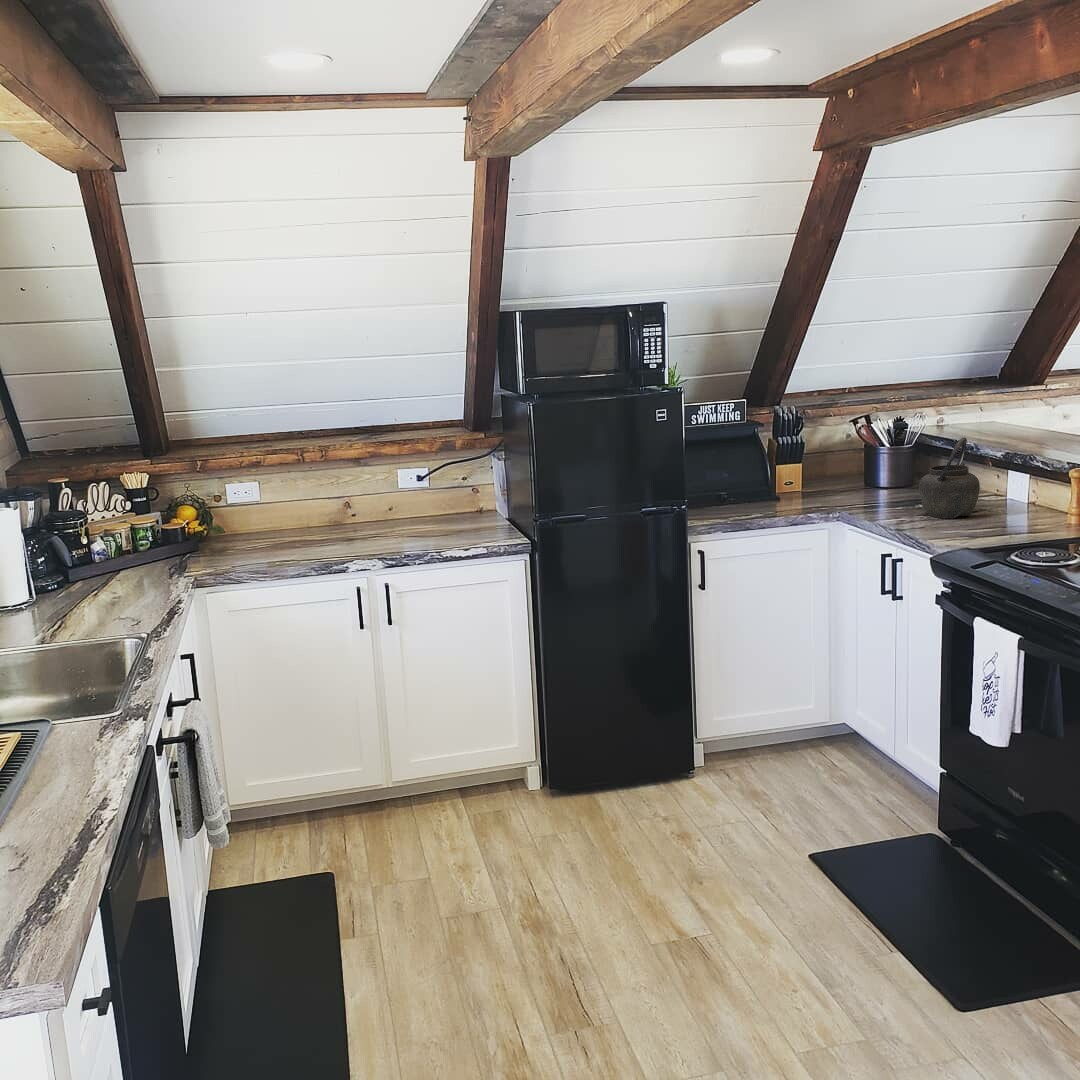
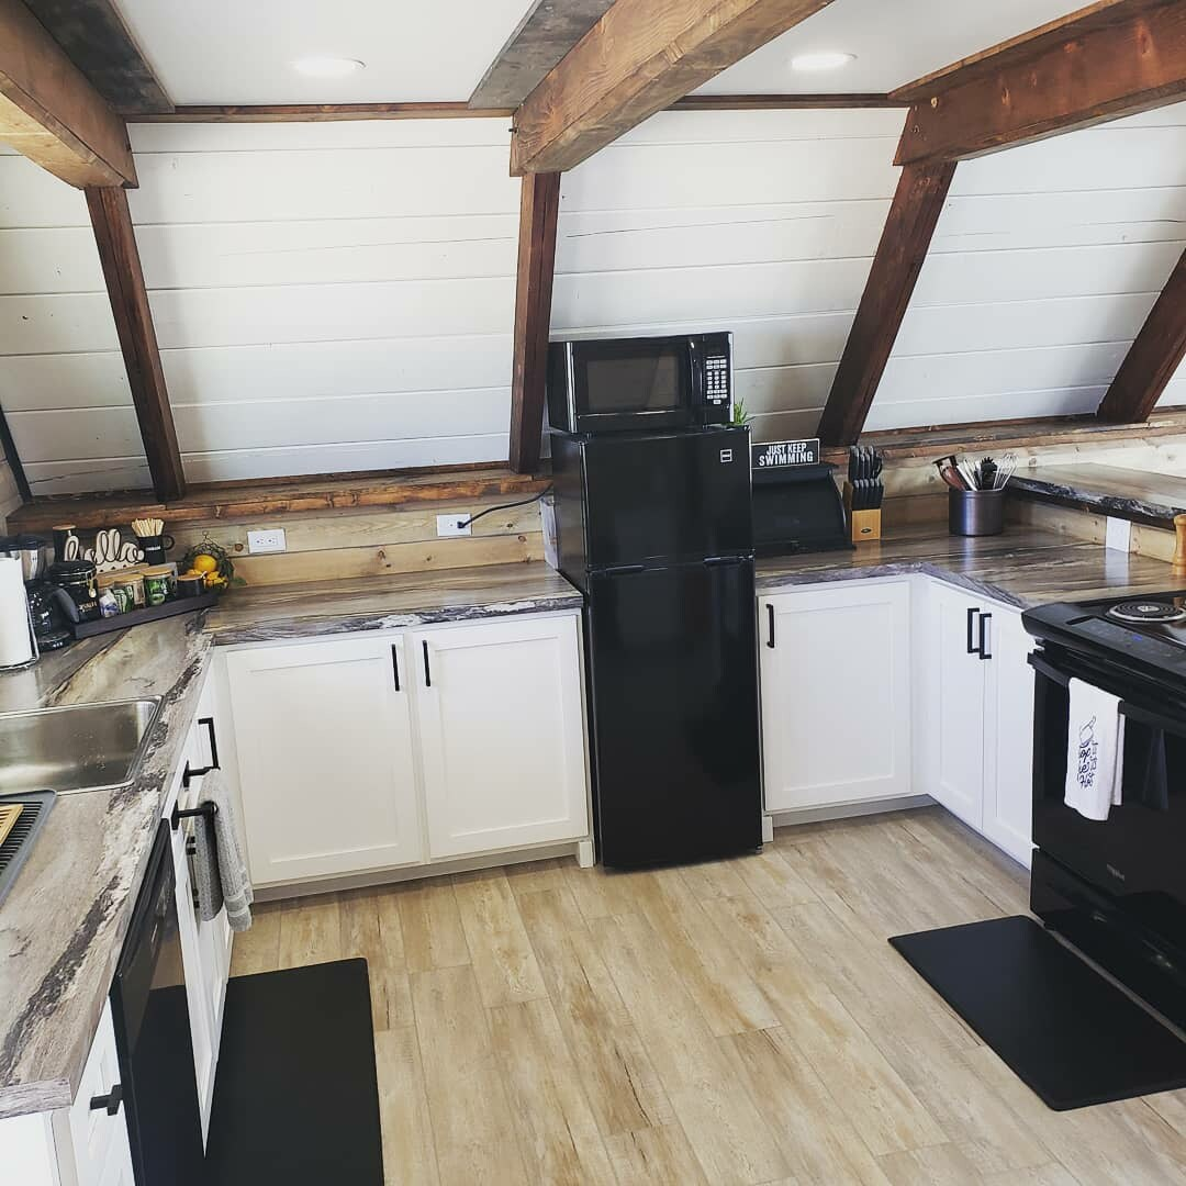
- kettle [918,436,981,520]
